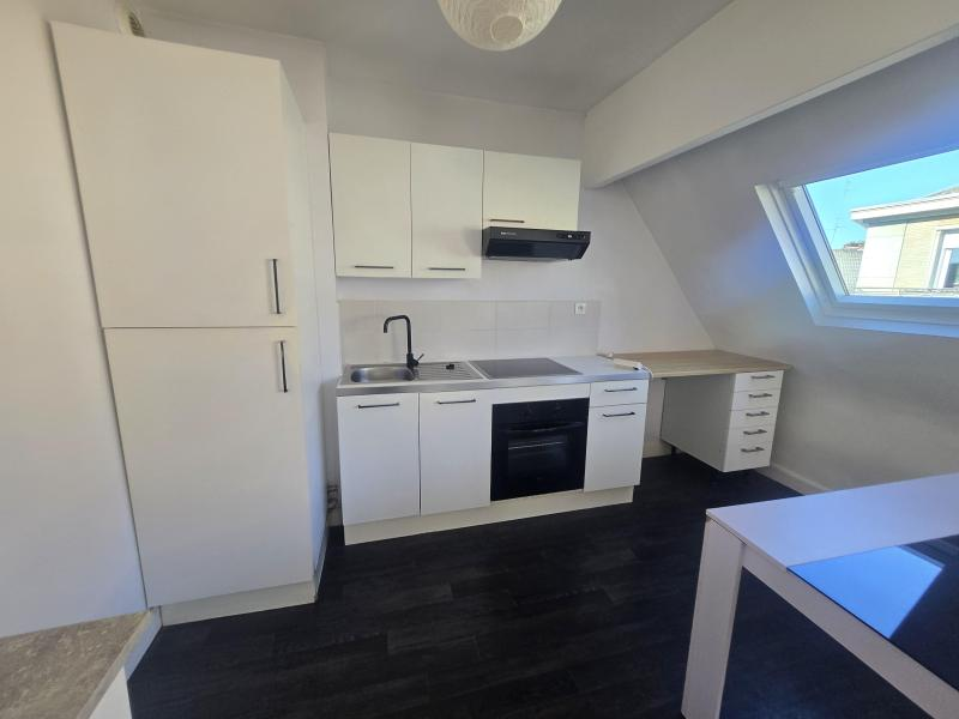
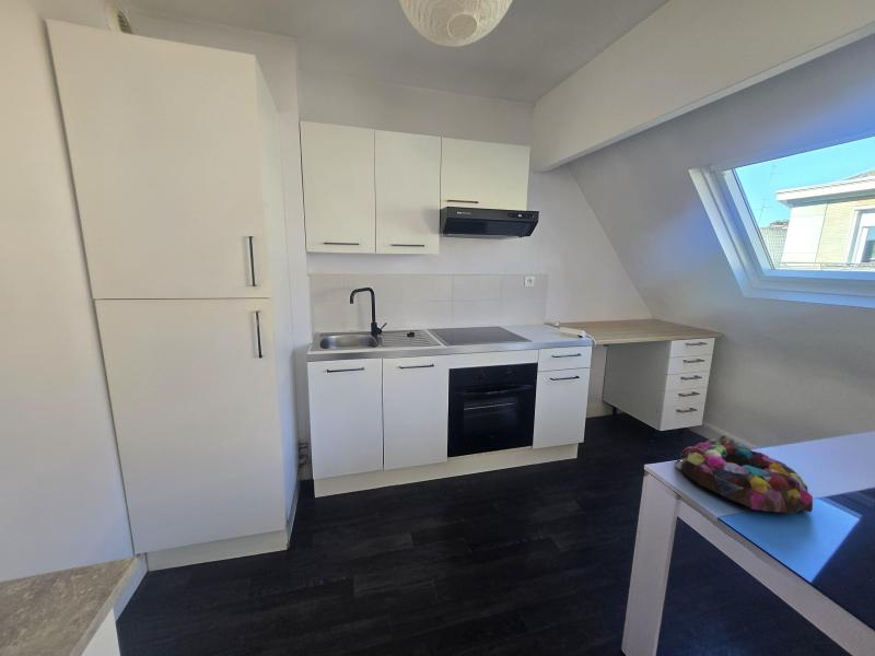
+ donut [675,434,814,515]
